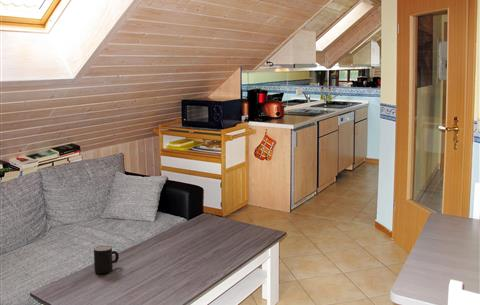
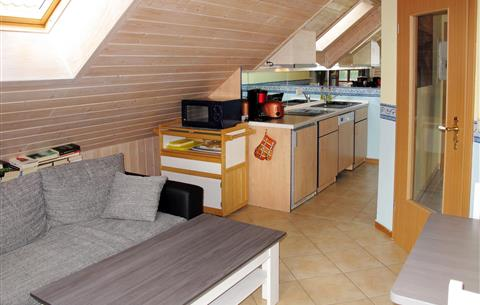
- mug [93,245,120,274]
